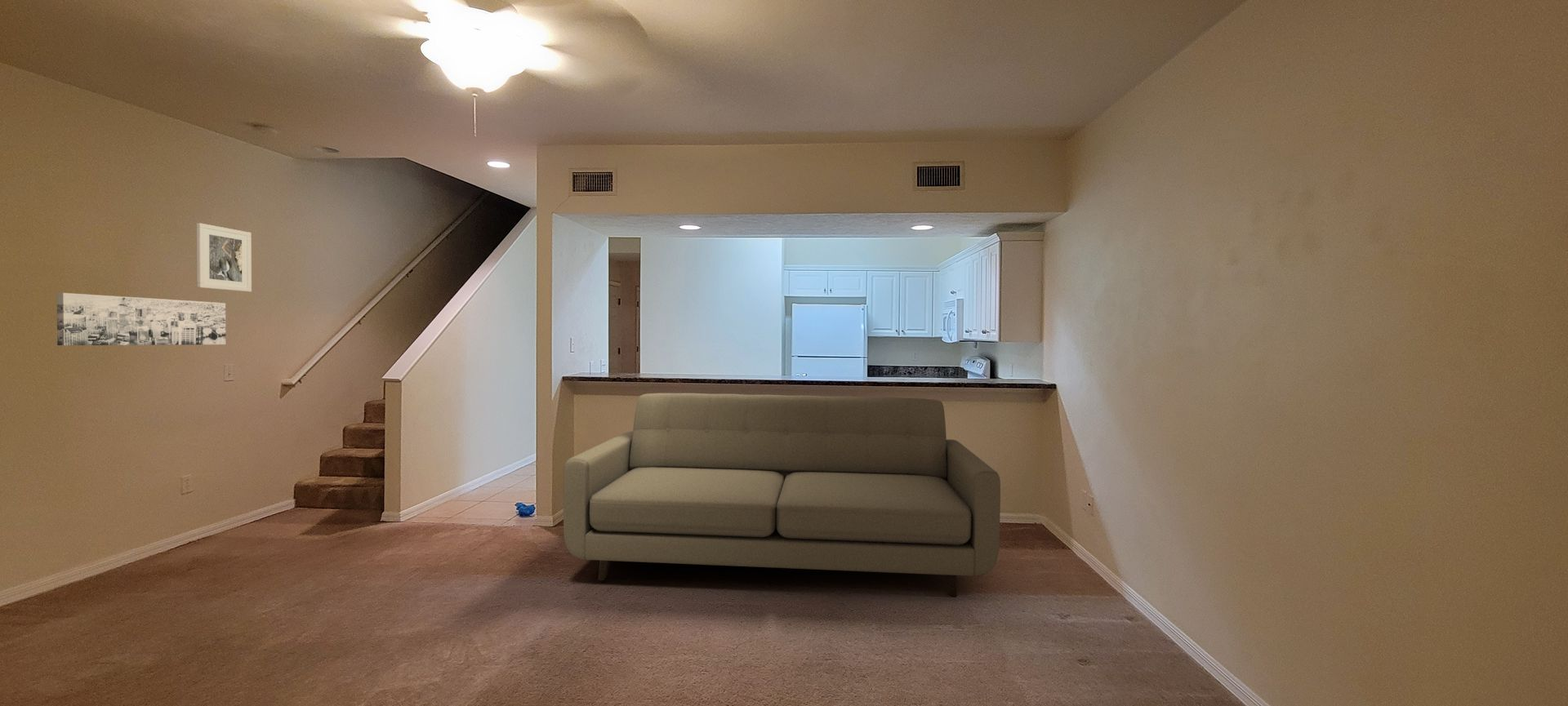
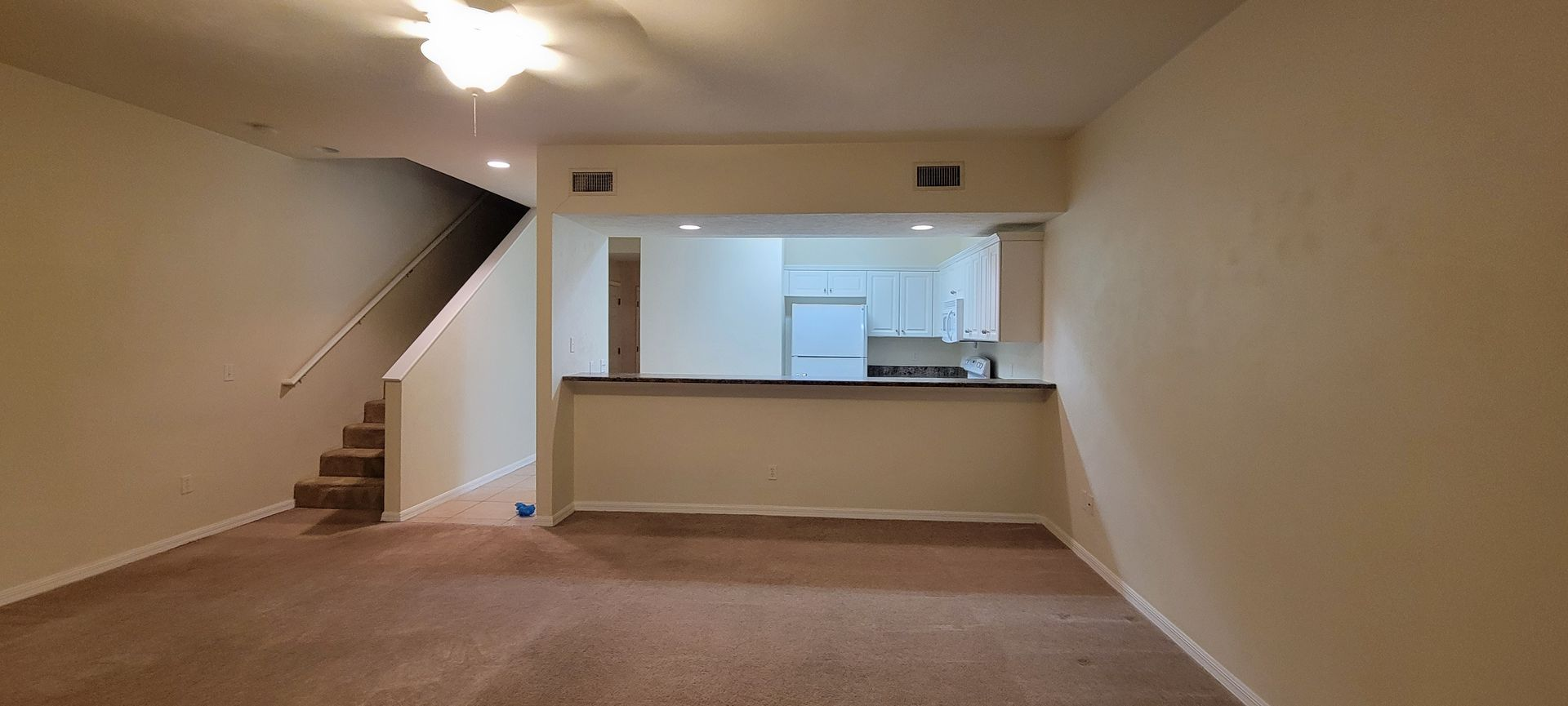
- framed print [196,222,252,292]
- wall art [56,292,226,346]
- sofa [563,393,1001,597]
